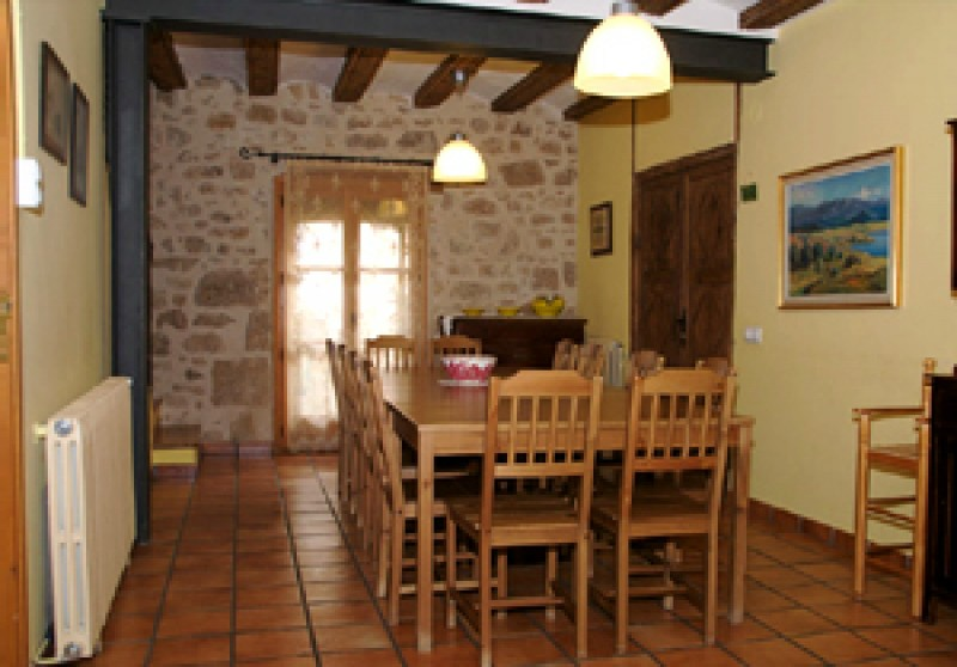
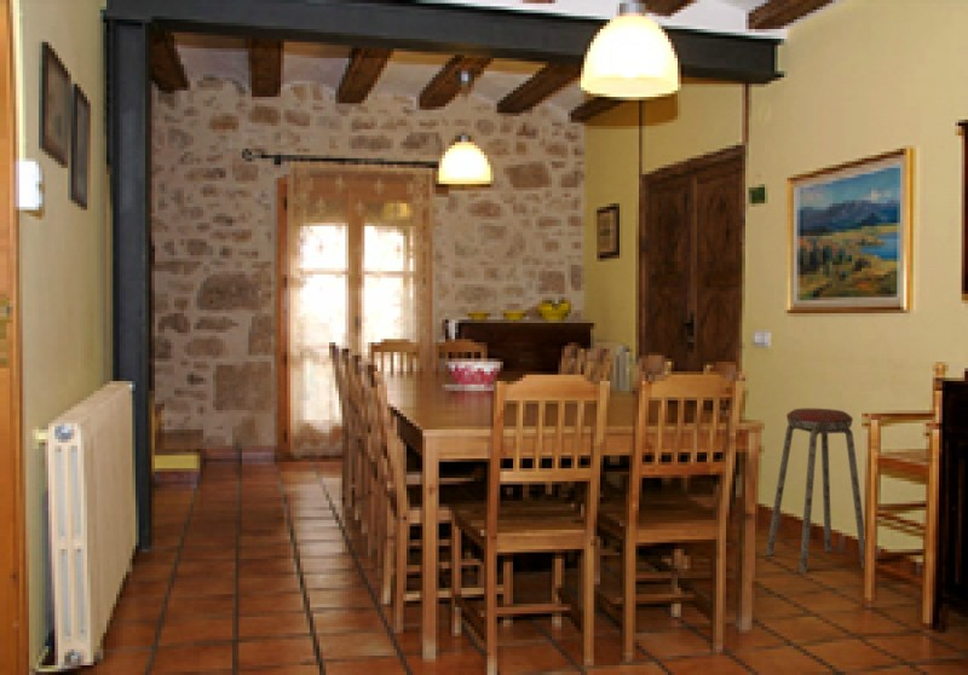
+ music stool [765,408,865,575]
